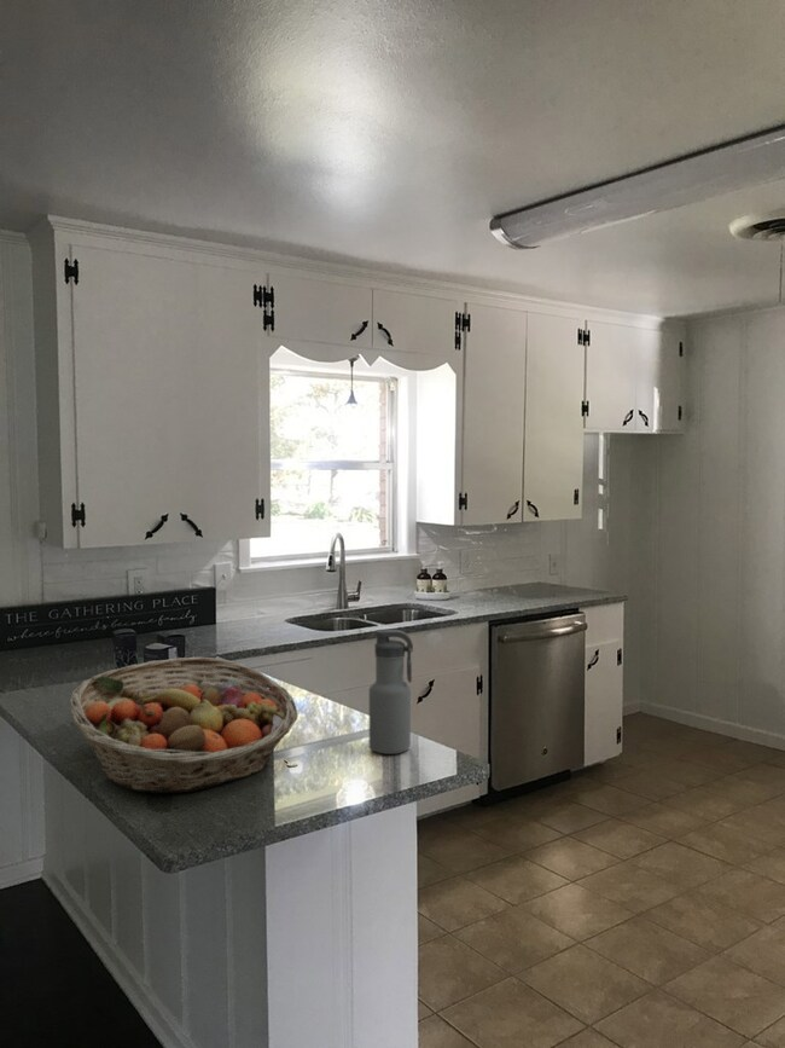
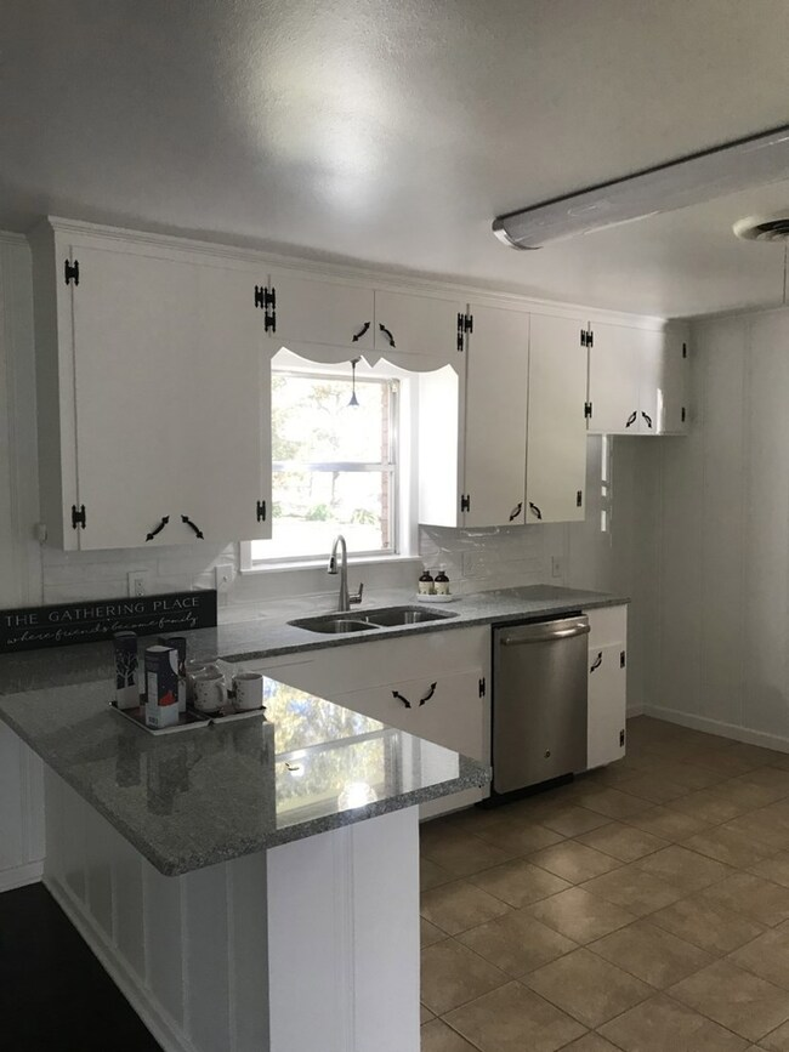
- fruit basket [69,656,300,794]
- water bottle [368,629,414,755]
